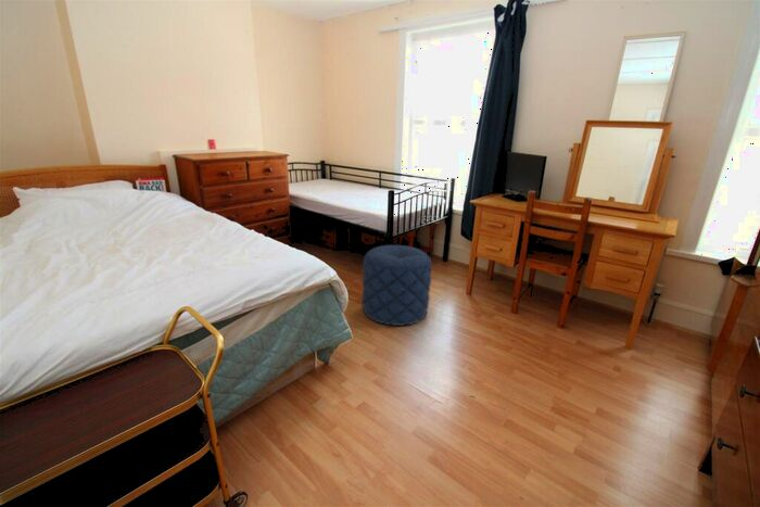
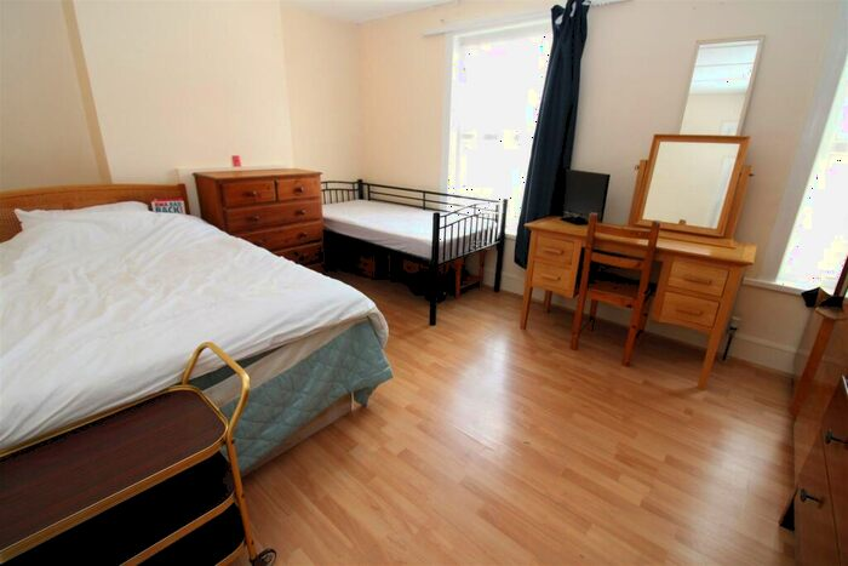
- pouf [360,244,433,327]
